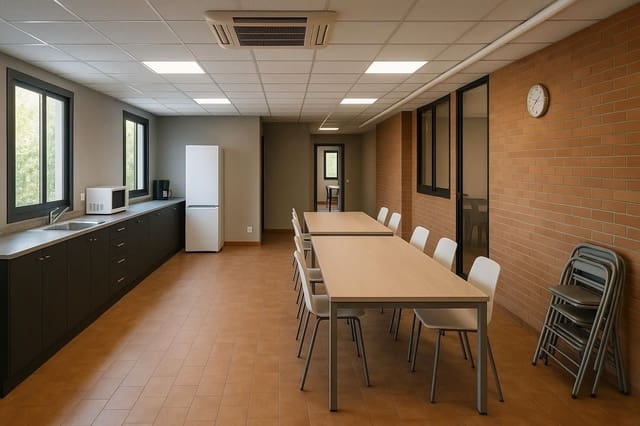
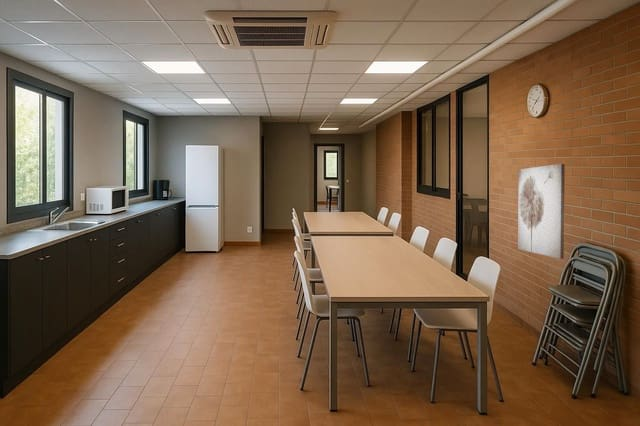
+ wall art [517,163,566,260]
